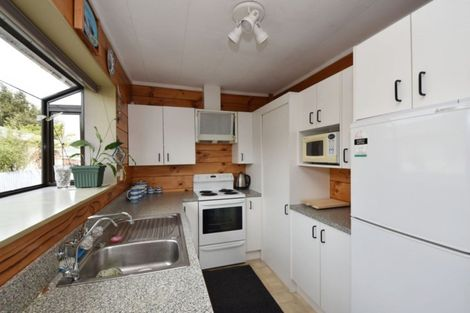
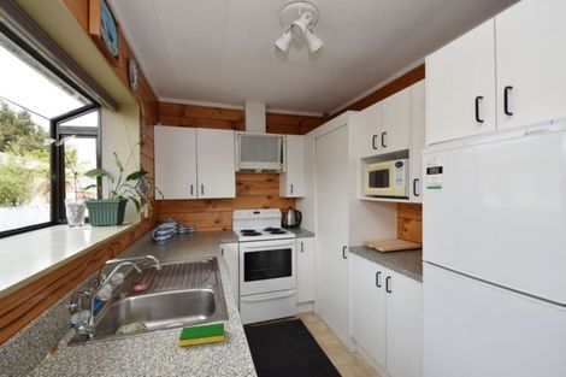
+ dish sponge [178,323,225,347]
